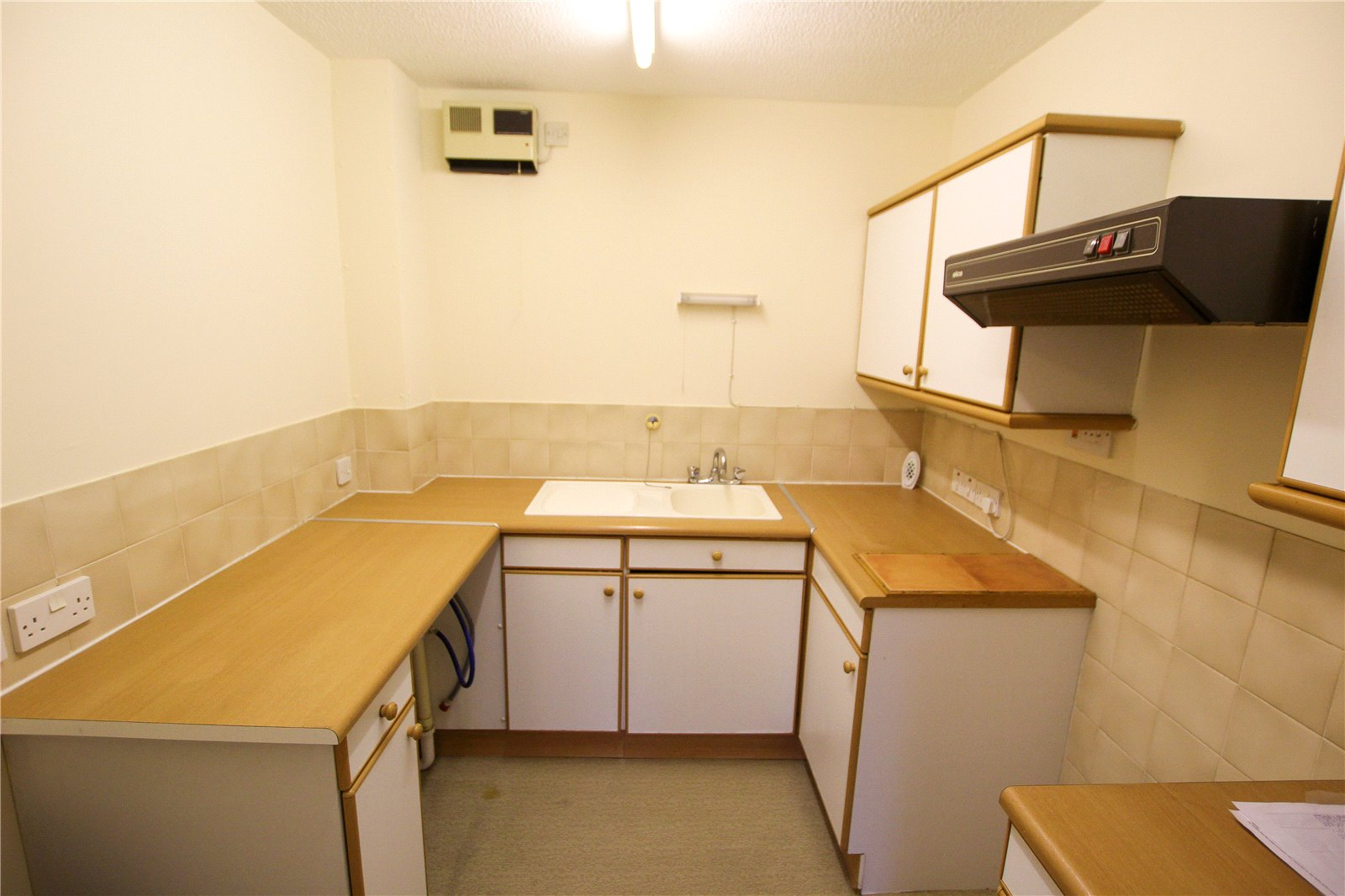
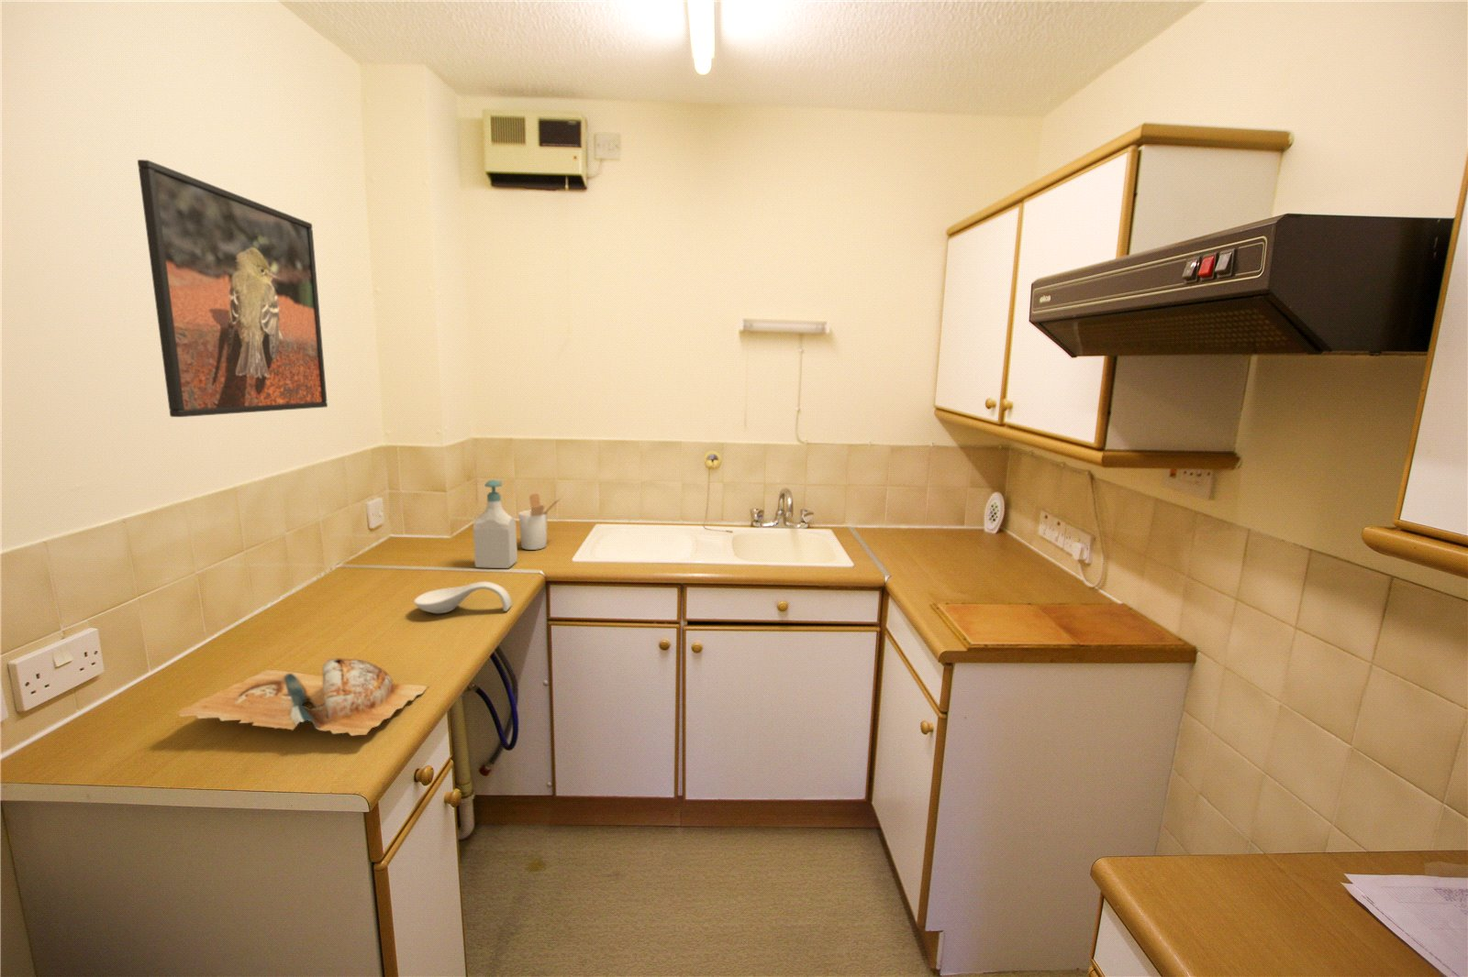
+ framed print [136,158,329,418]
+ chopping board [175,658,429,737]
+ soap bottle [473,479,518,569]
+ spoon rest [413,581,513,614]
+ utensil holder [517,492,563,551]
